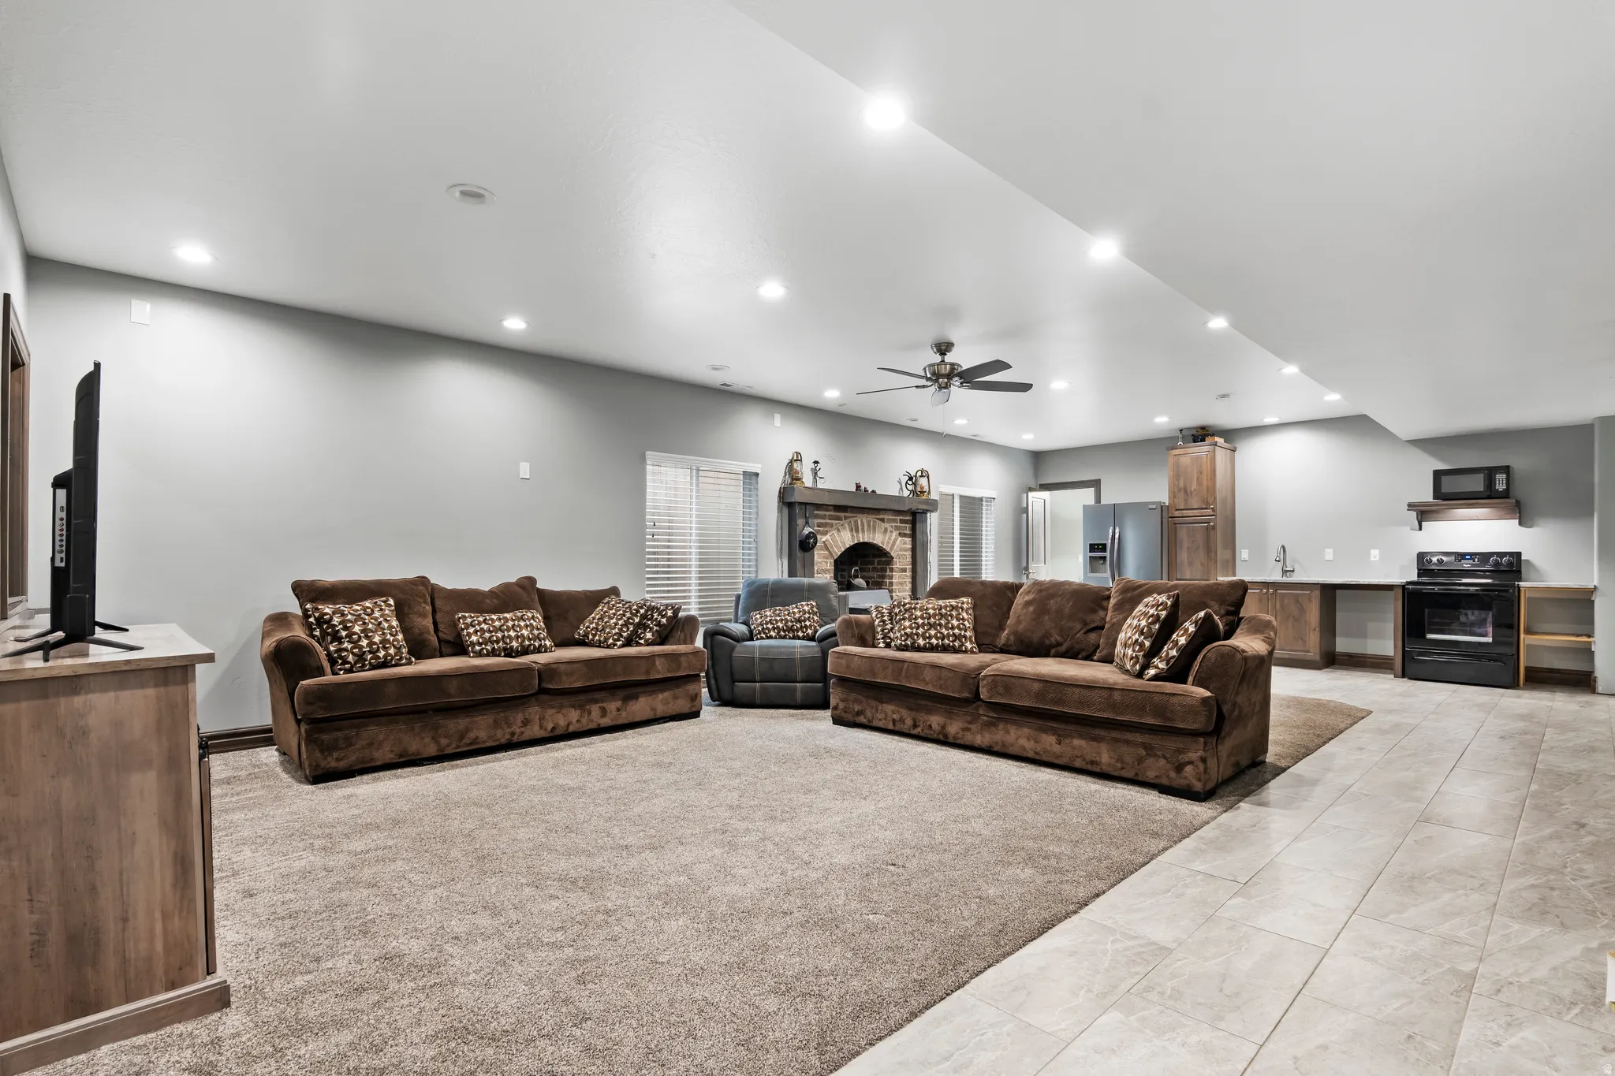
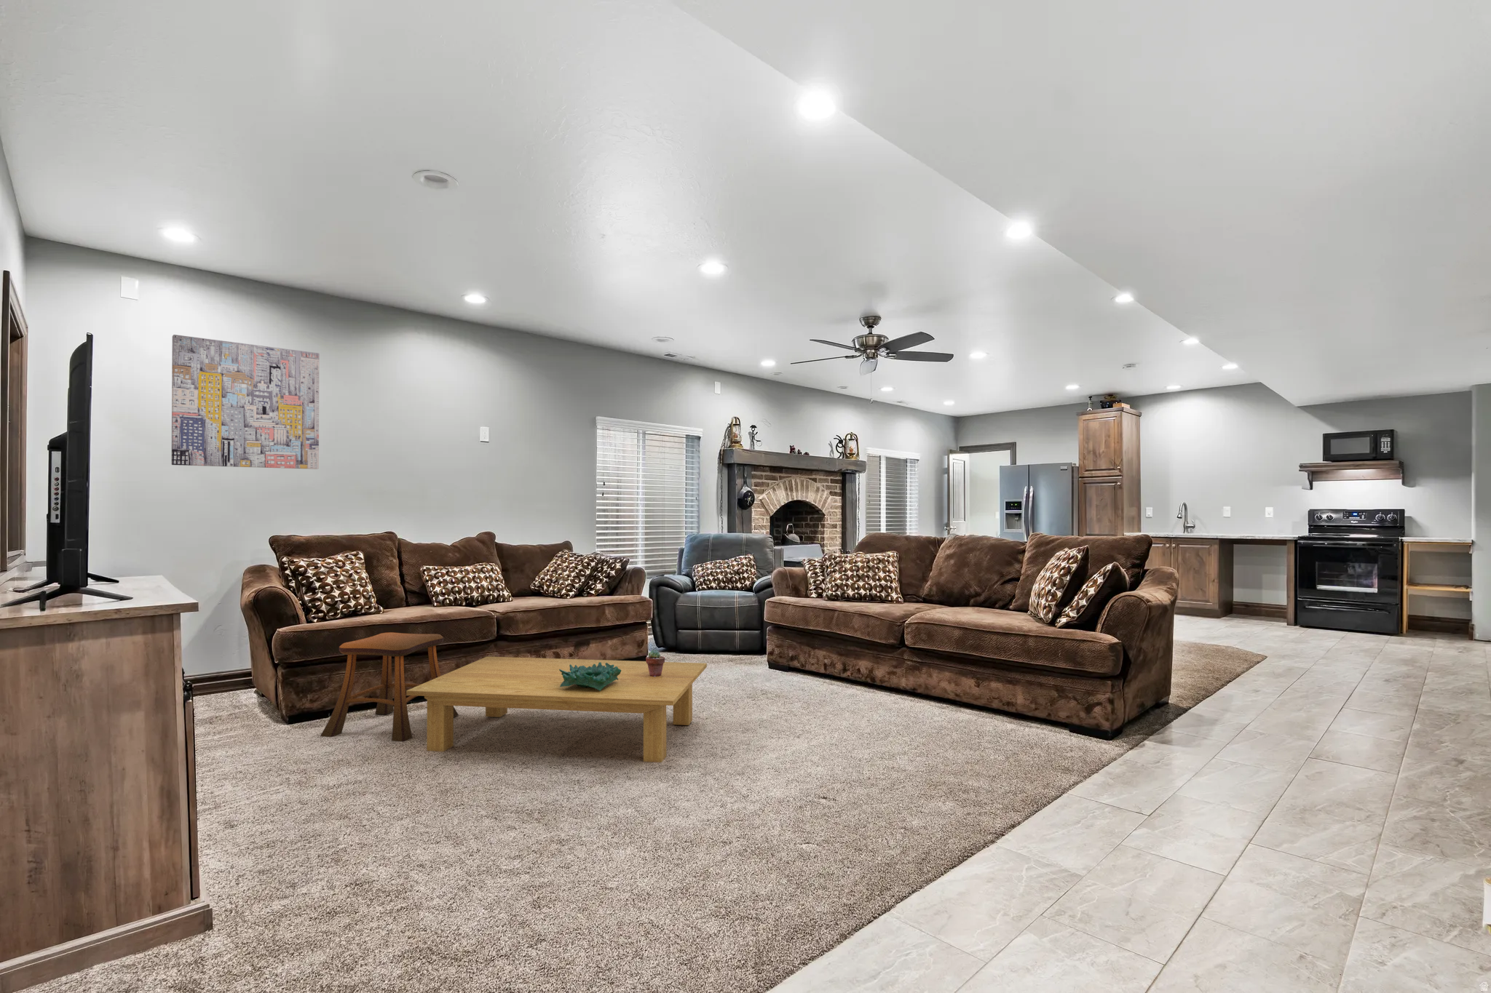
+ potted succulent [645,649,665,676]
+ stool [319,632,459,743]
+ wall art [171,334,320,470]
+ decorative bowl [559,662,621,692]
+ coffee table [406,656,707,764]
